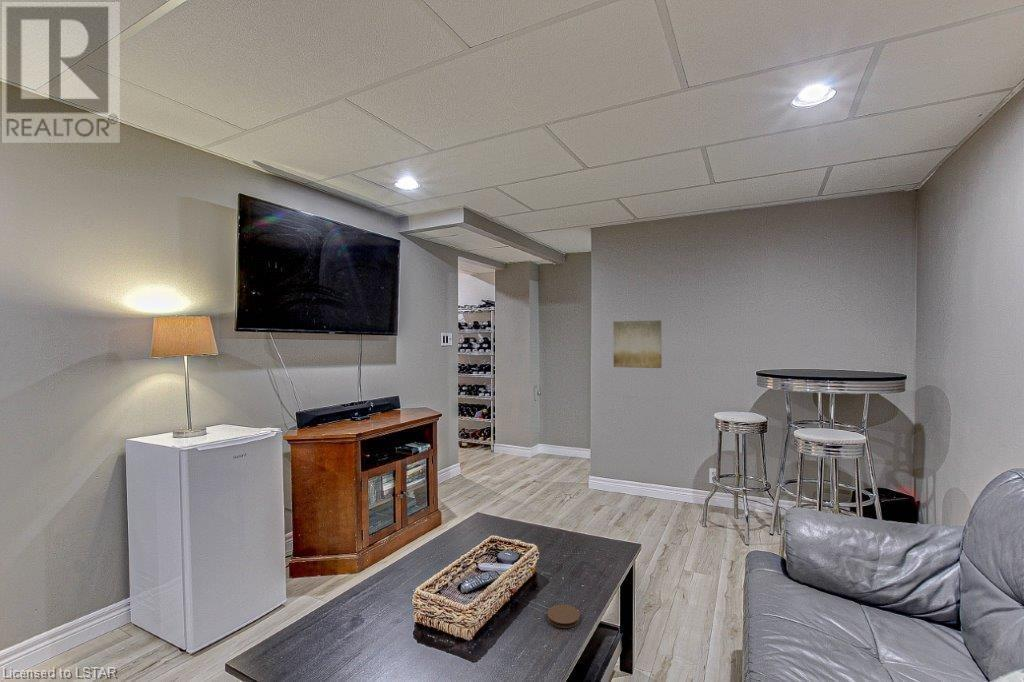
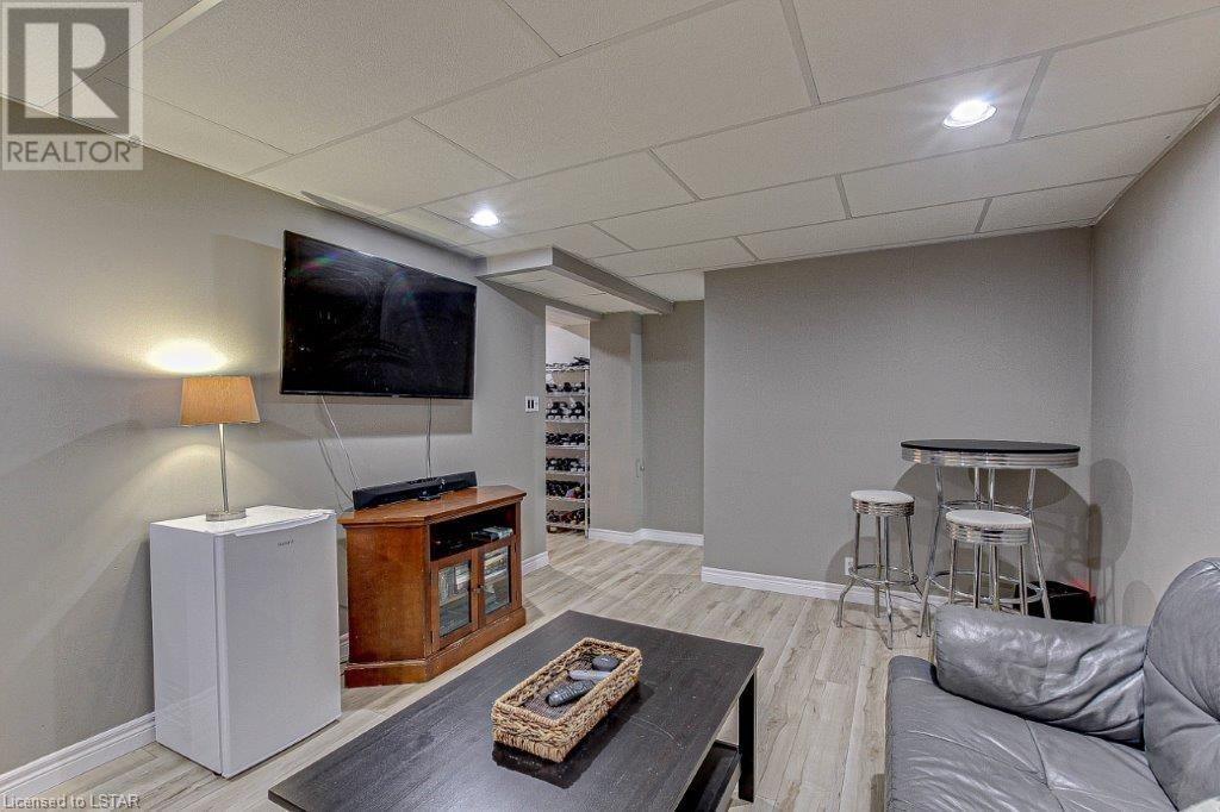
- coaster [546,603,581,629]
- wall art [612,319,662,369]
